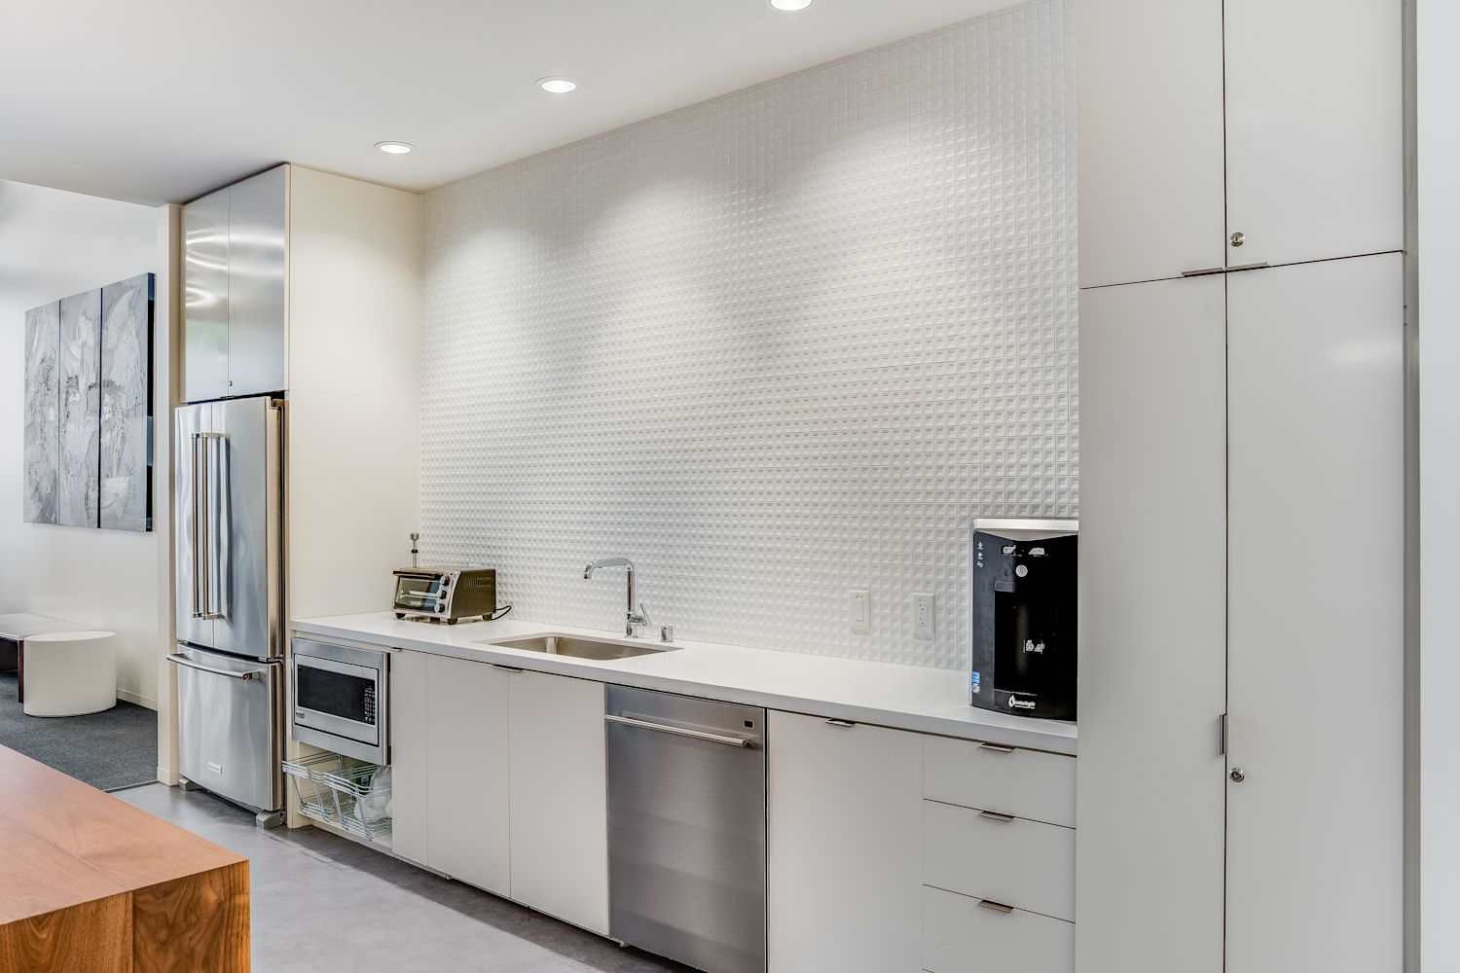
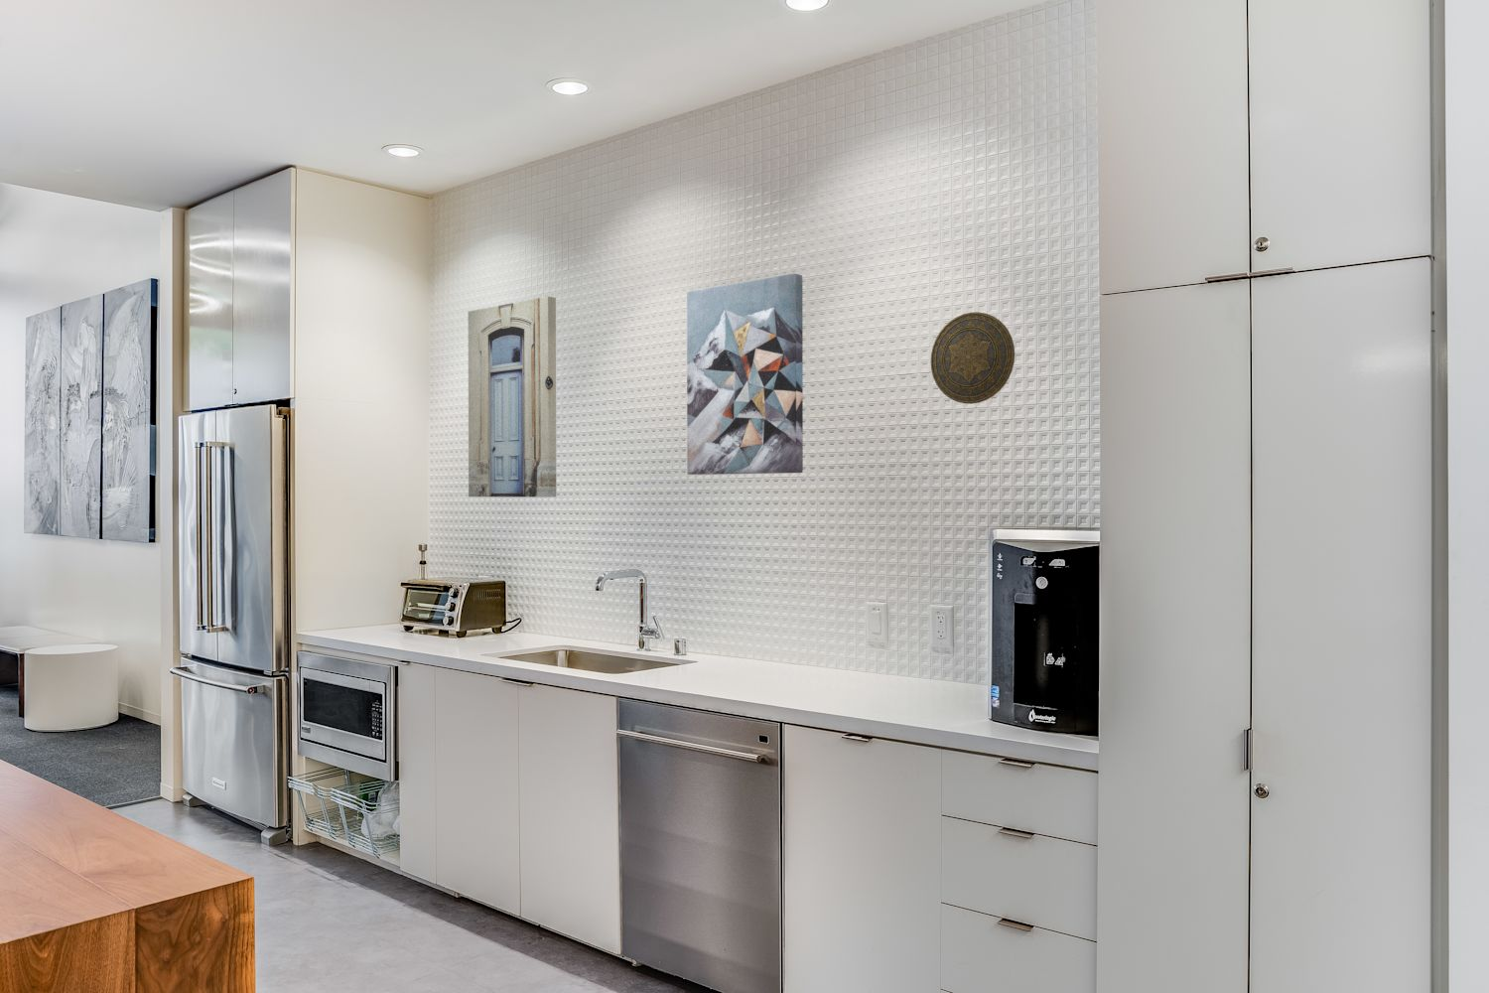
+ wall art [468,295,557,499]
+ wall art [686,273,804,475]
+ decorative plate [931,310,1016,406]
